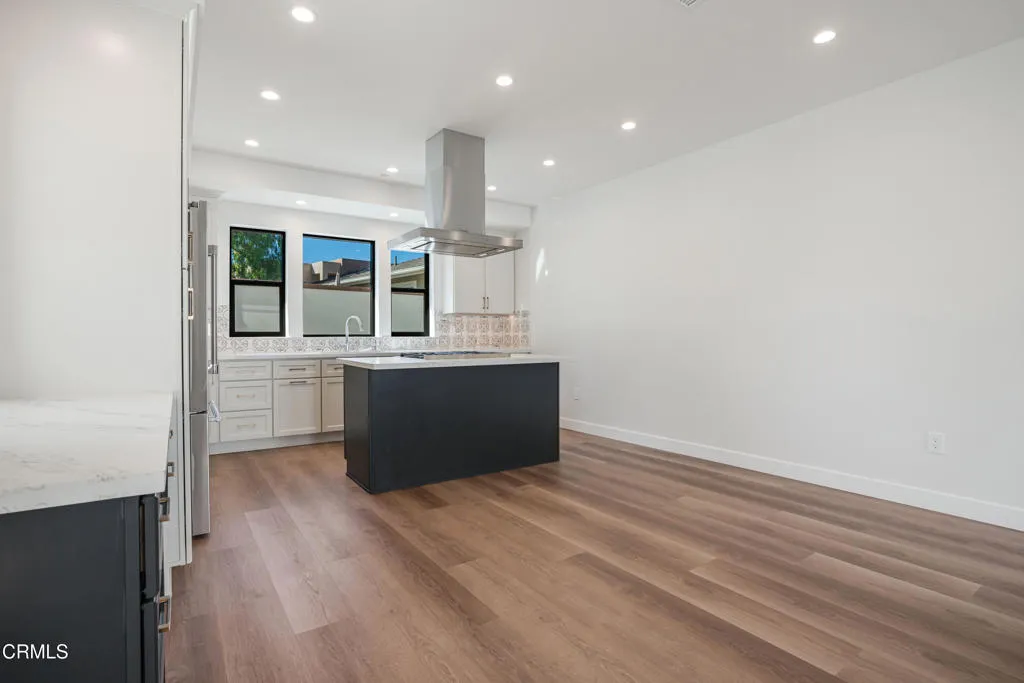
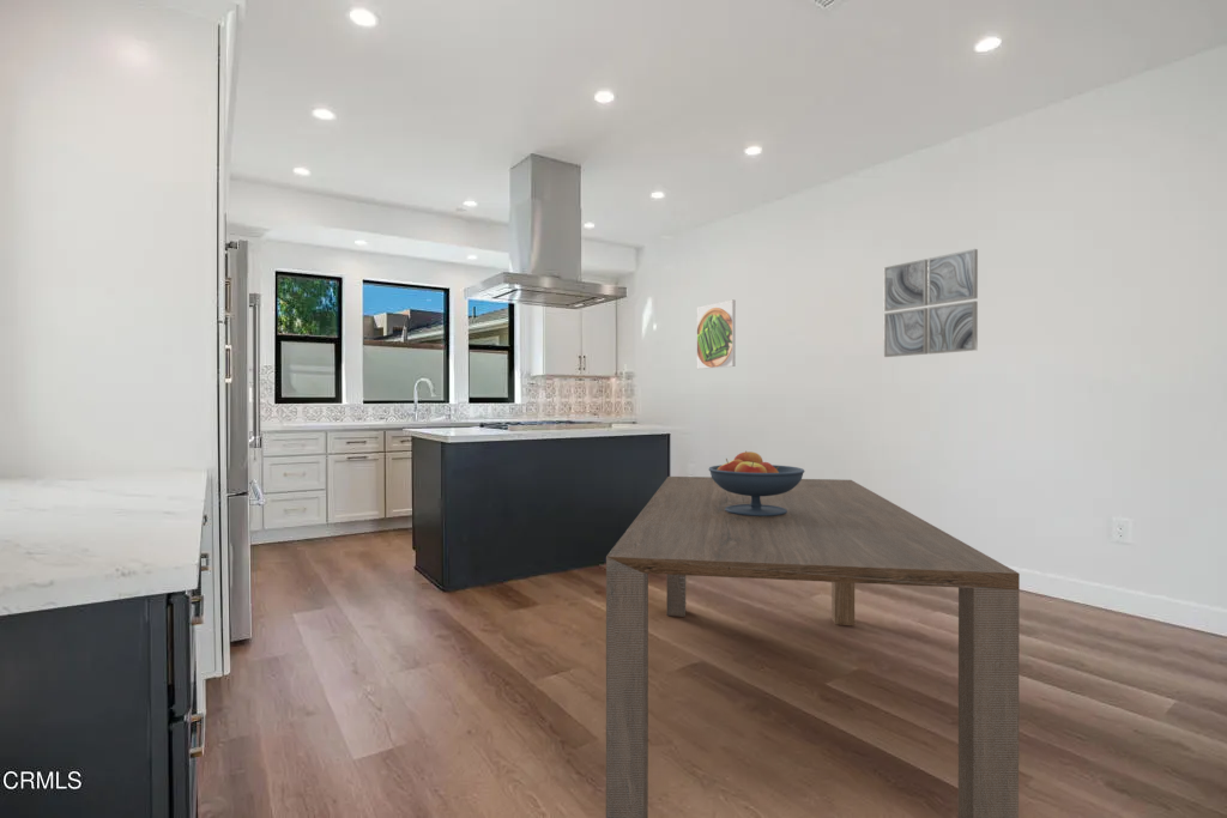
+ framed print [696,298,737,370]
+ wall art [883,248,979,358]
+ dining table [605,475,1021,818]
+ fruit bowl [708,450,806,516]
